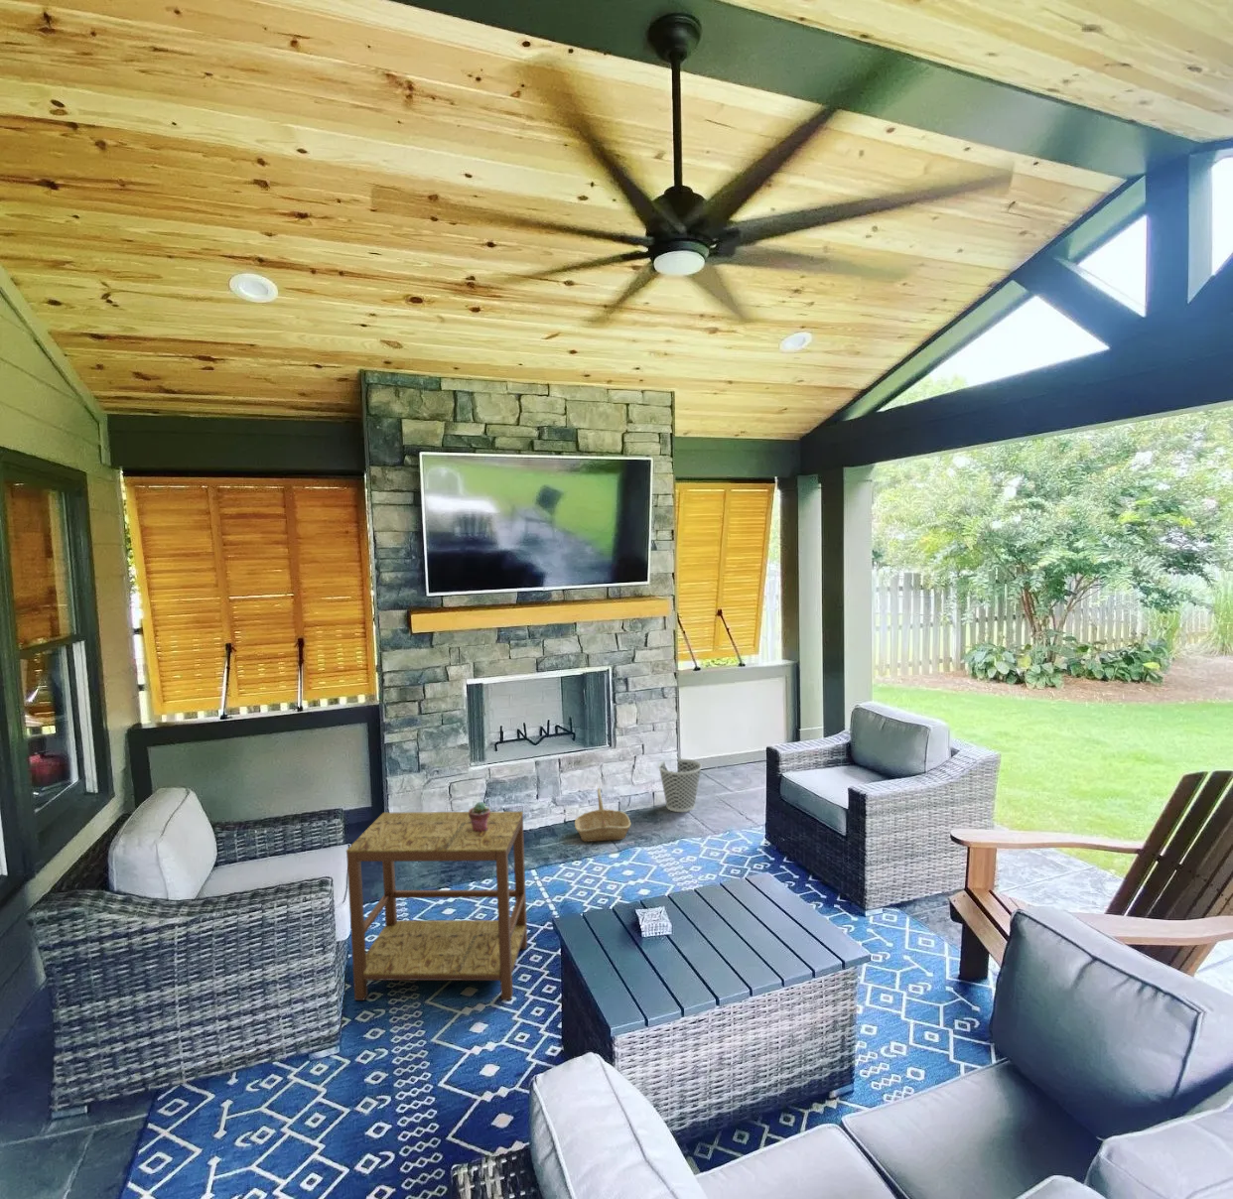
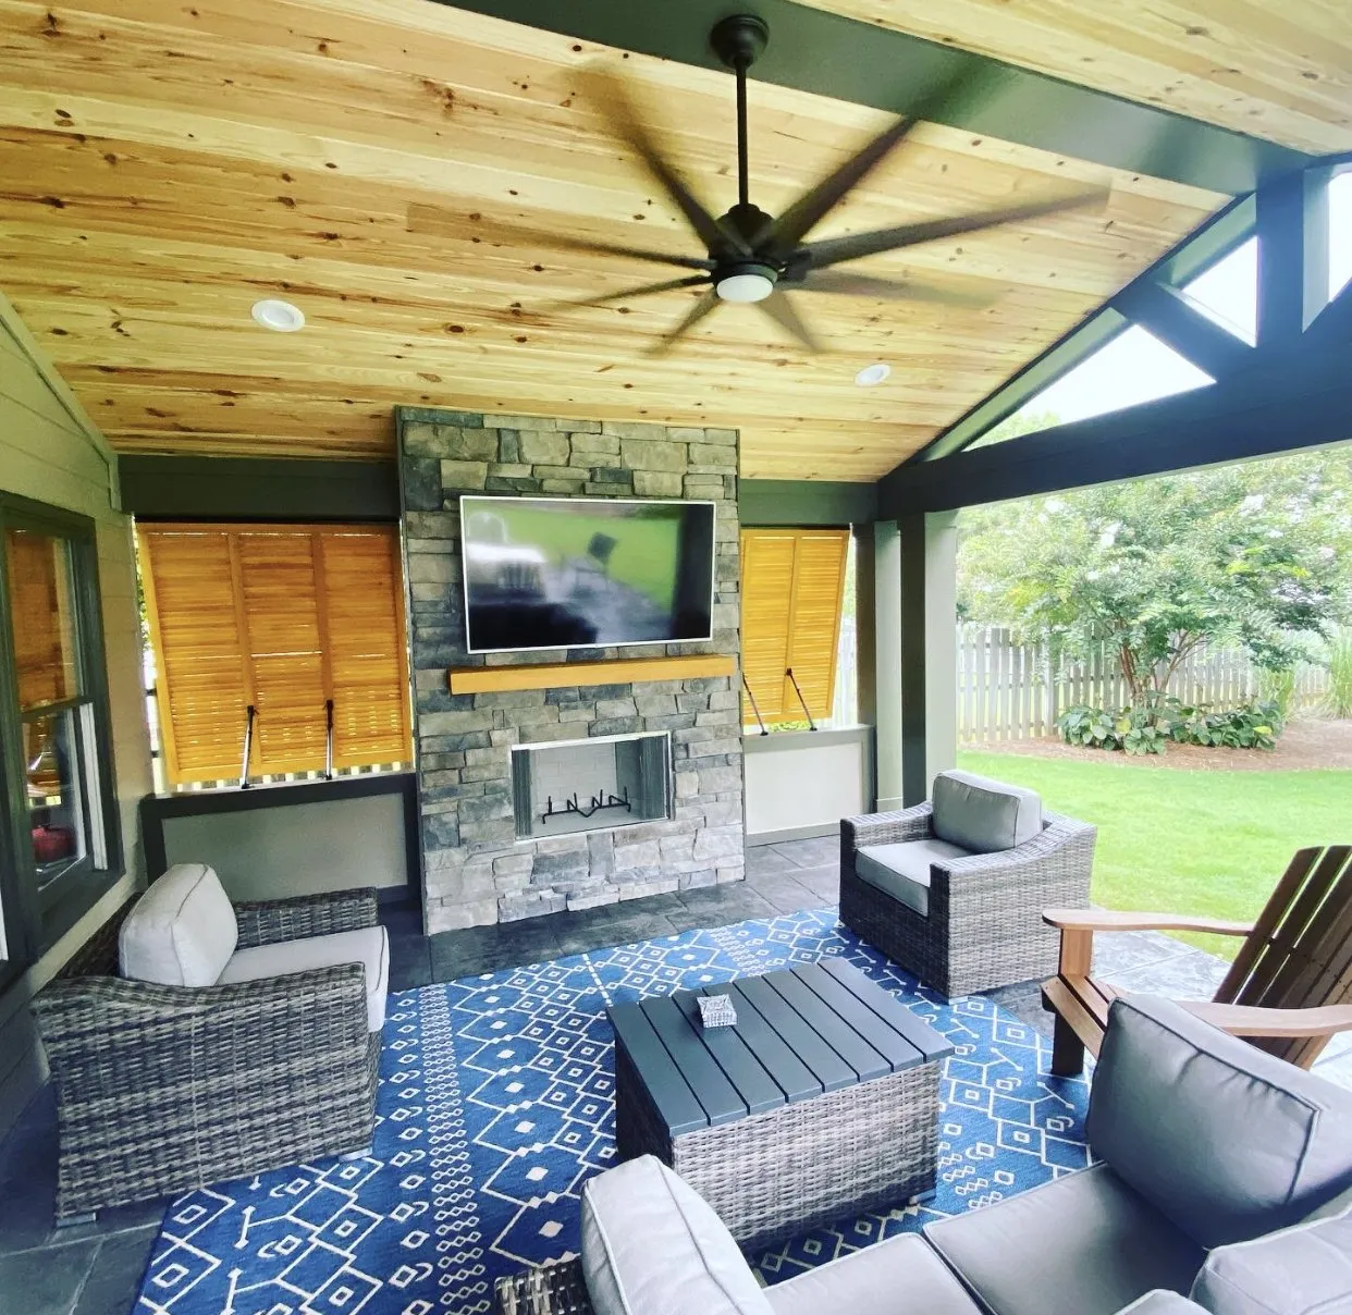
- side table [346,811,528,1002]
- wastebasket [657,757,702,813]
- basket [574,787,632,842]
- potted succulent [468,802,490,831]
